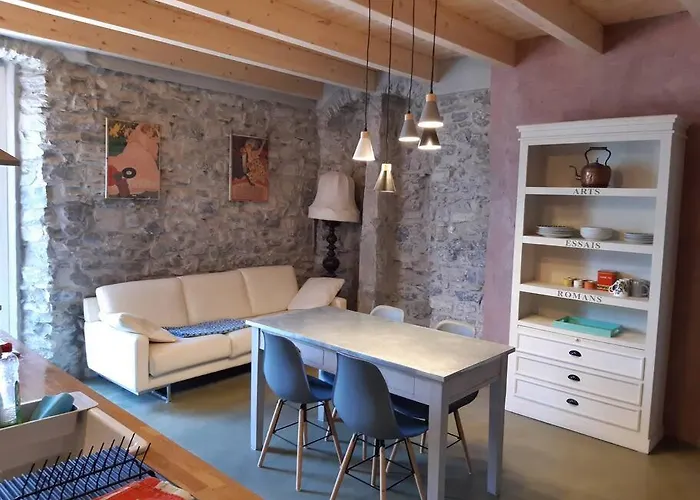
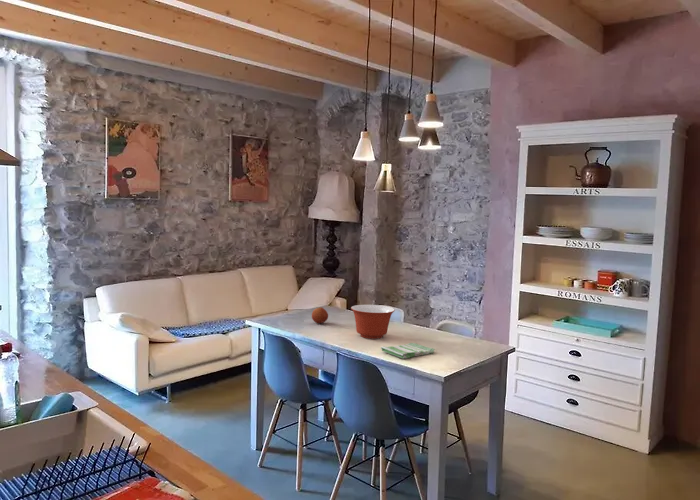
+ mixing bowl [350,304,396,340]
+ dish towel [380,342,436,360]
+ fruit [311,306,329,324]
